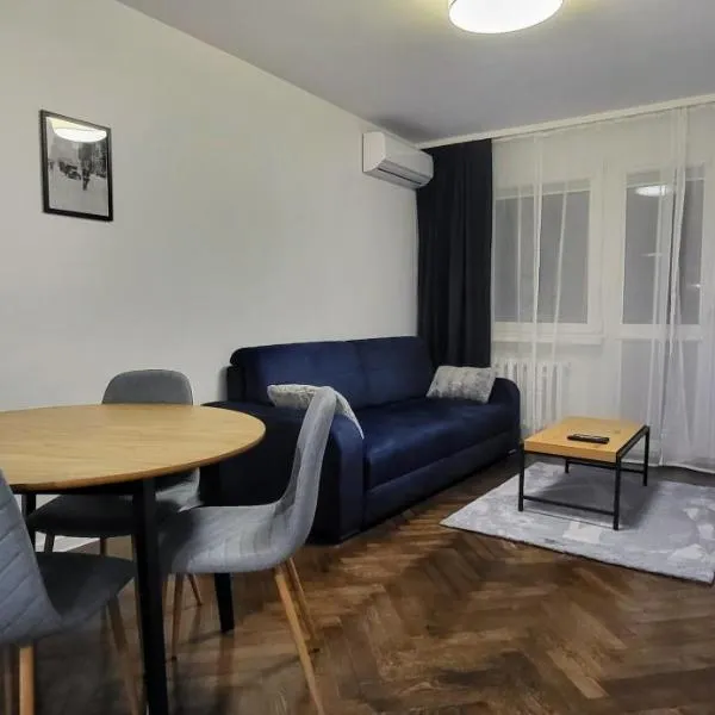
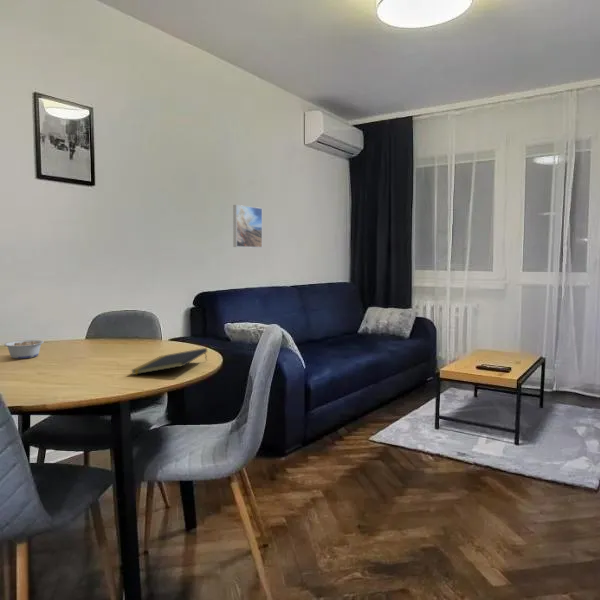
+ notepad [130,347,208,376]
+ legume [2,339,45,359]
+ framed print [232,204,263,249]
